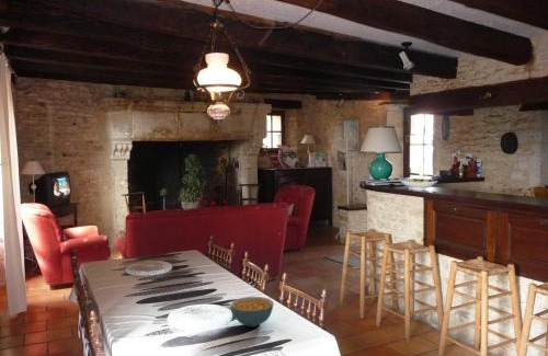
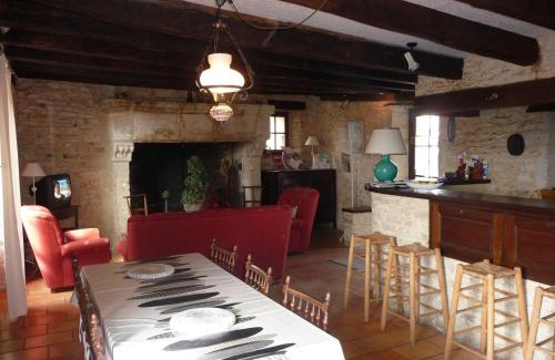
- cereal bowl [229,296,275,328]
